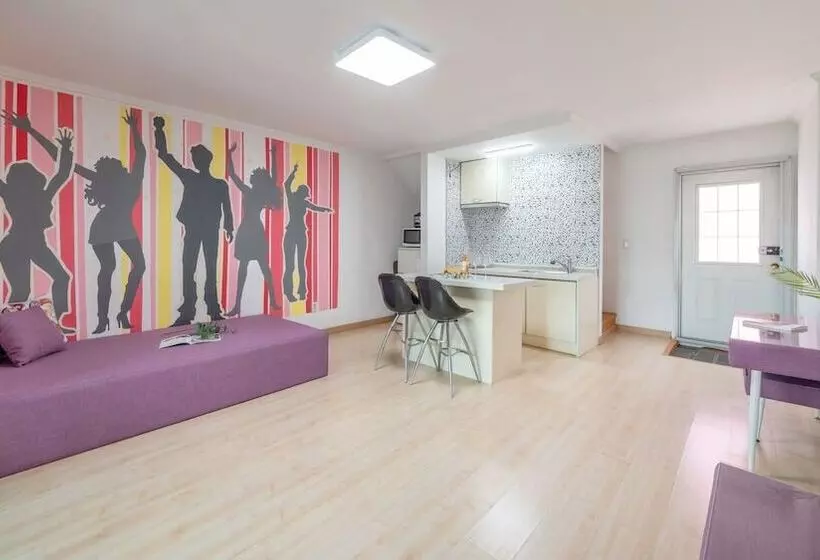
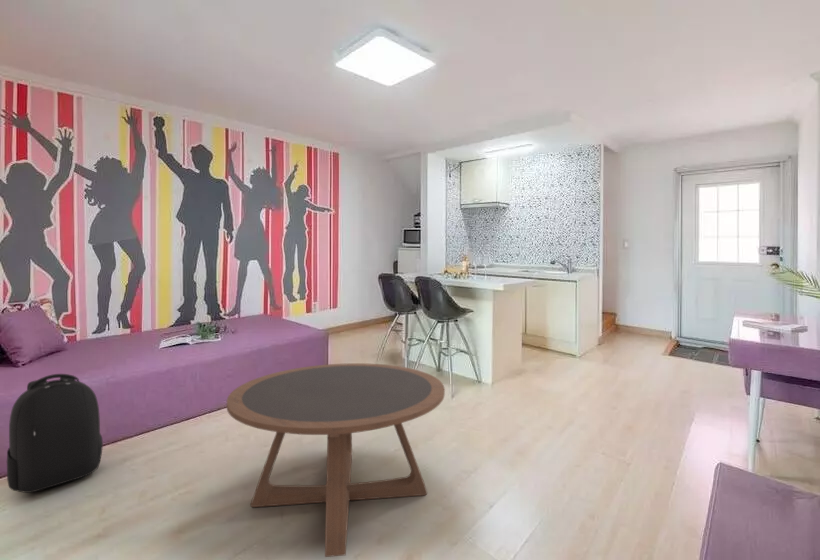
+ coffee table [226,362,446,558]
+ backpack [6,373,104,494]
